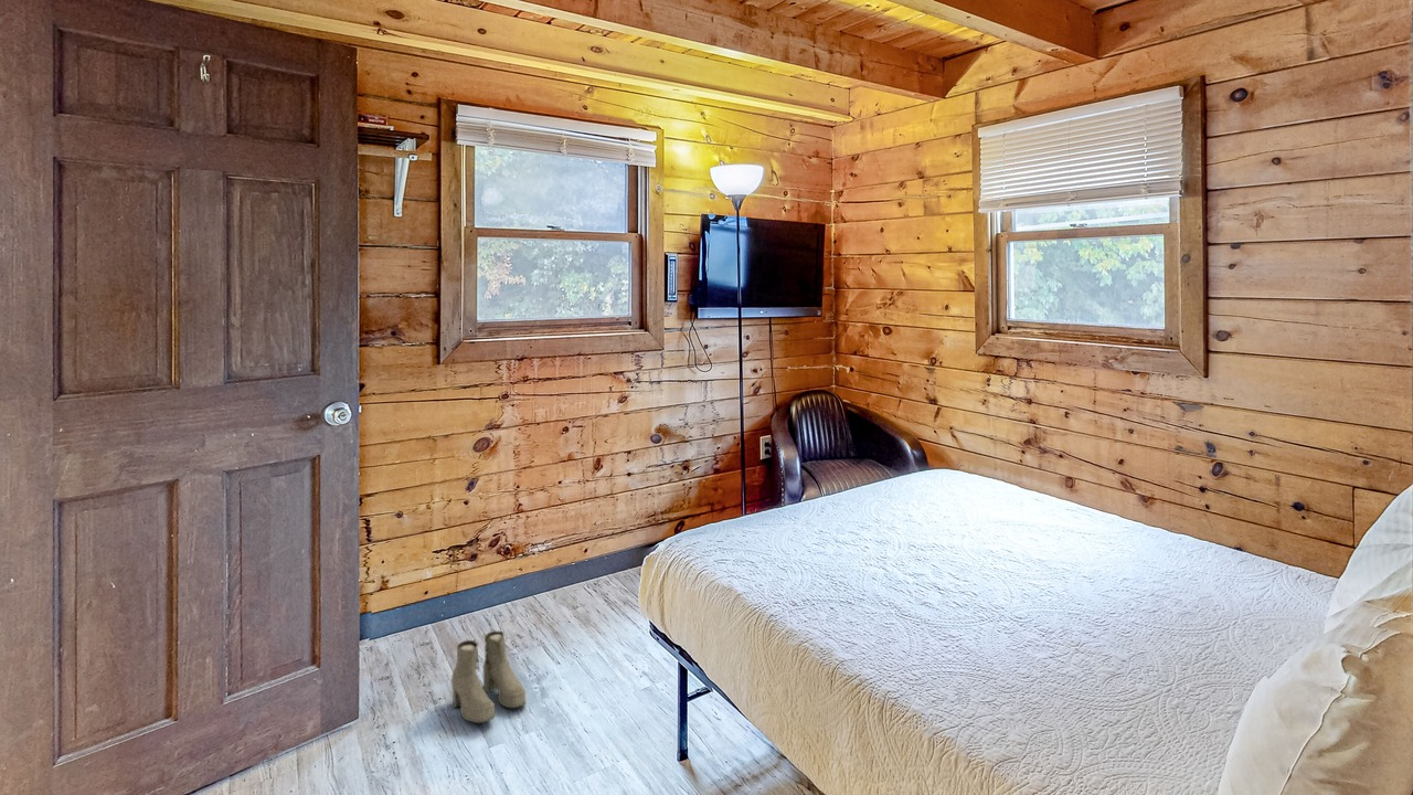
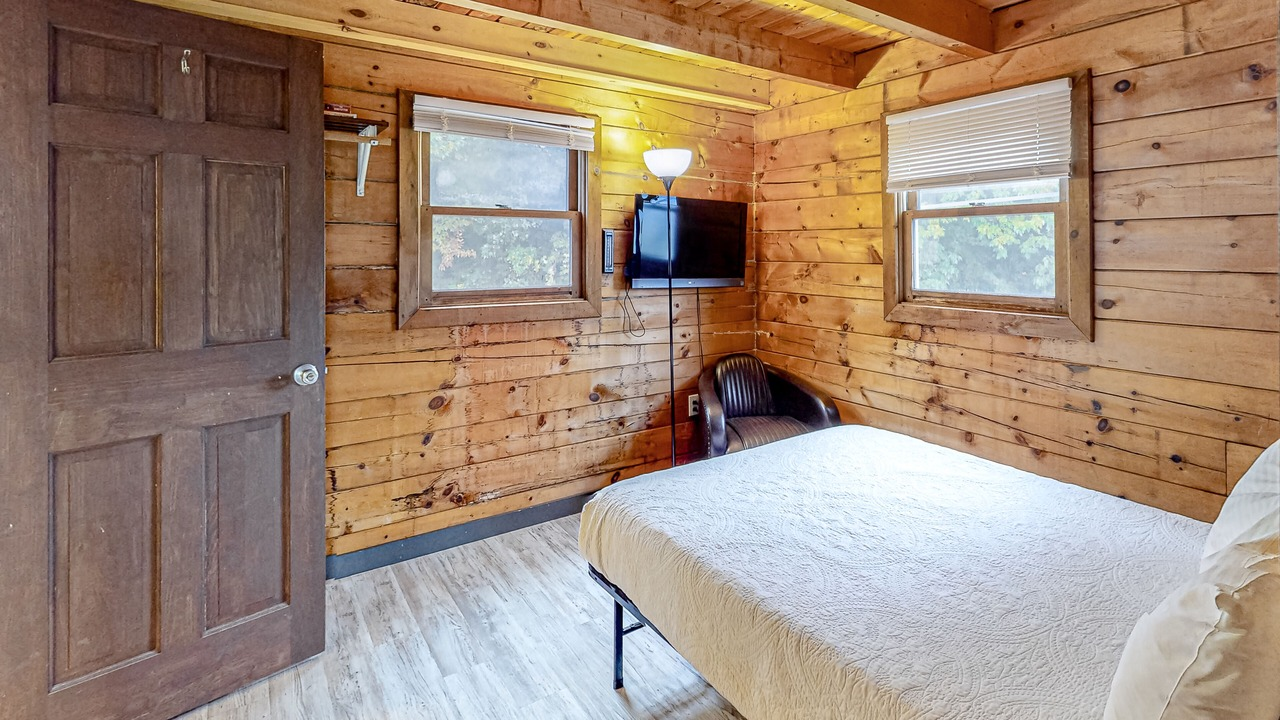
- boots [450,630,527,724]
